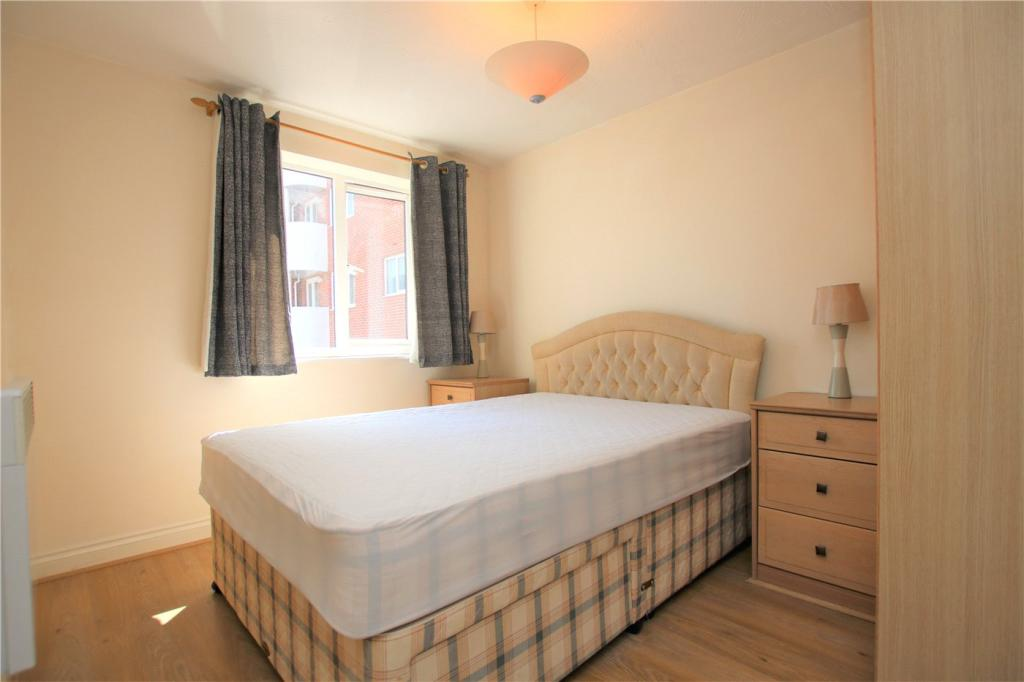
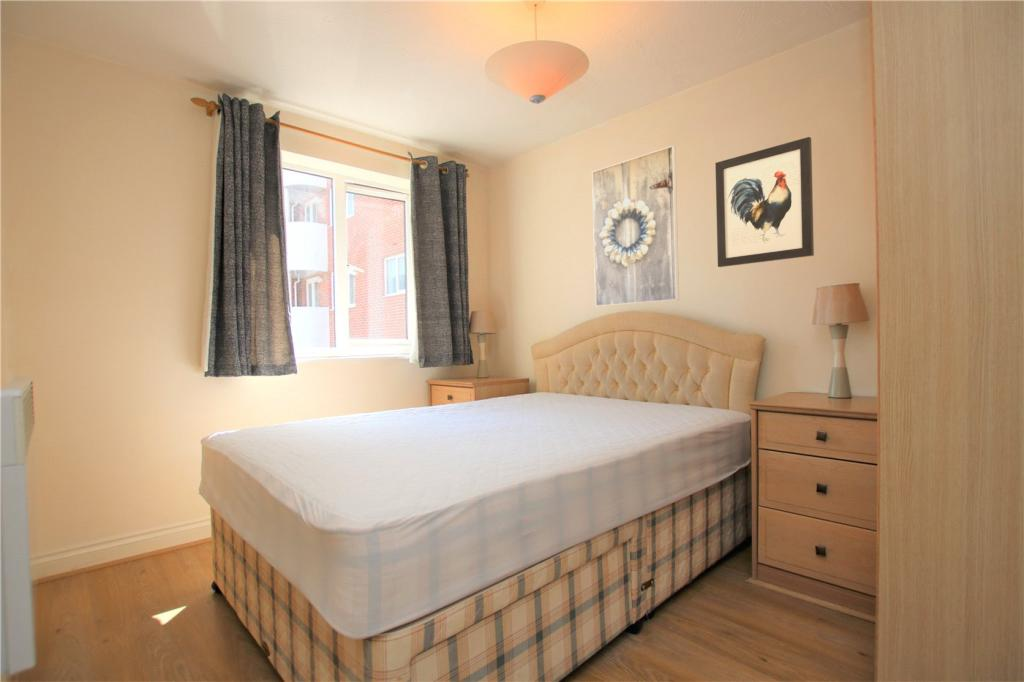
+ wall art [714,136,815,268]
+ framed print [591,145,680,307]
